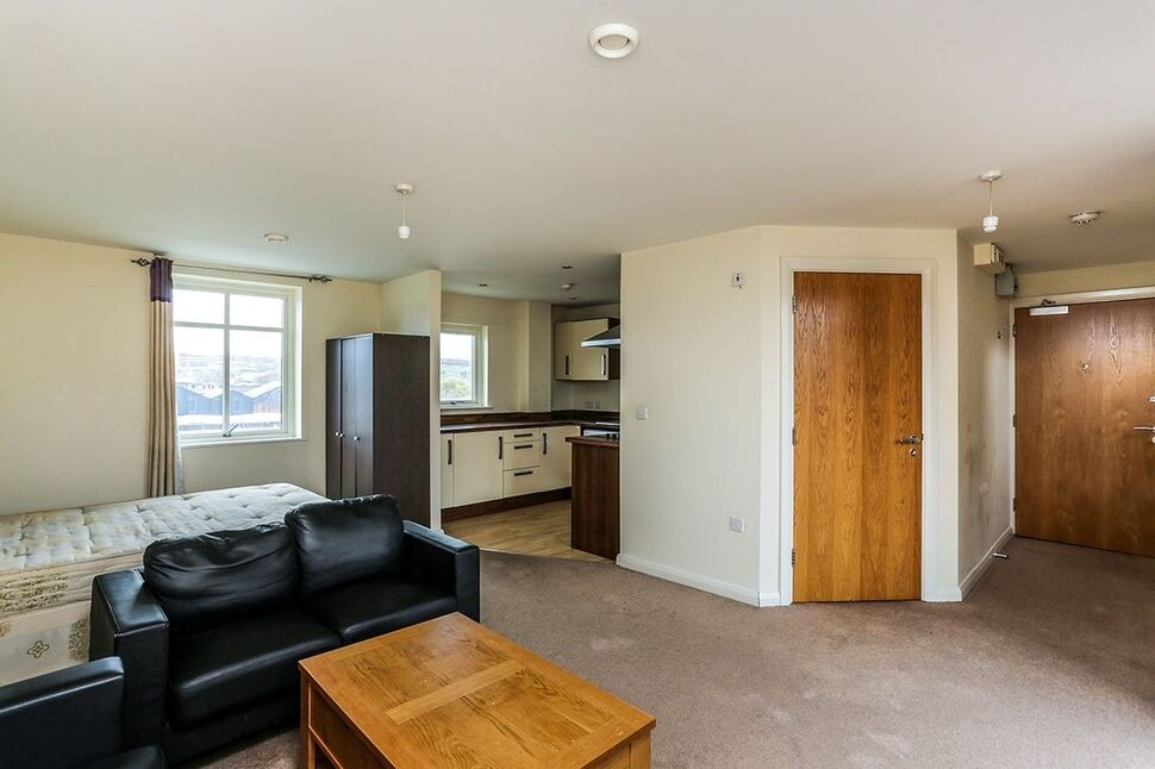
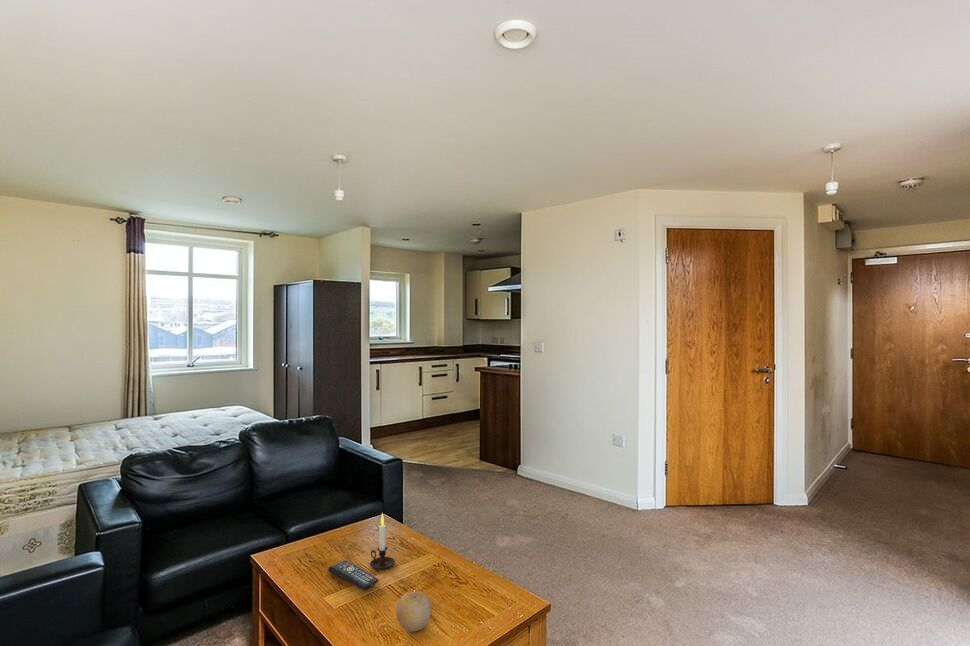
+ remote control [327,559,380,591]
+ candle [369,512,396,570]
+ fruit [395,590,432,633]
